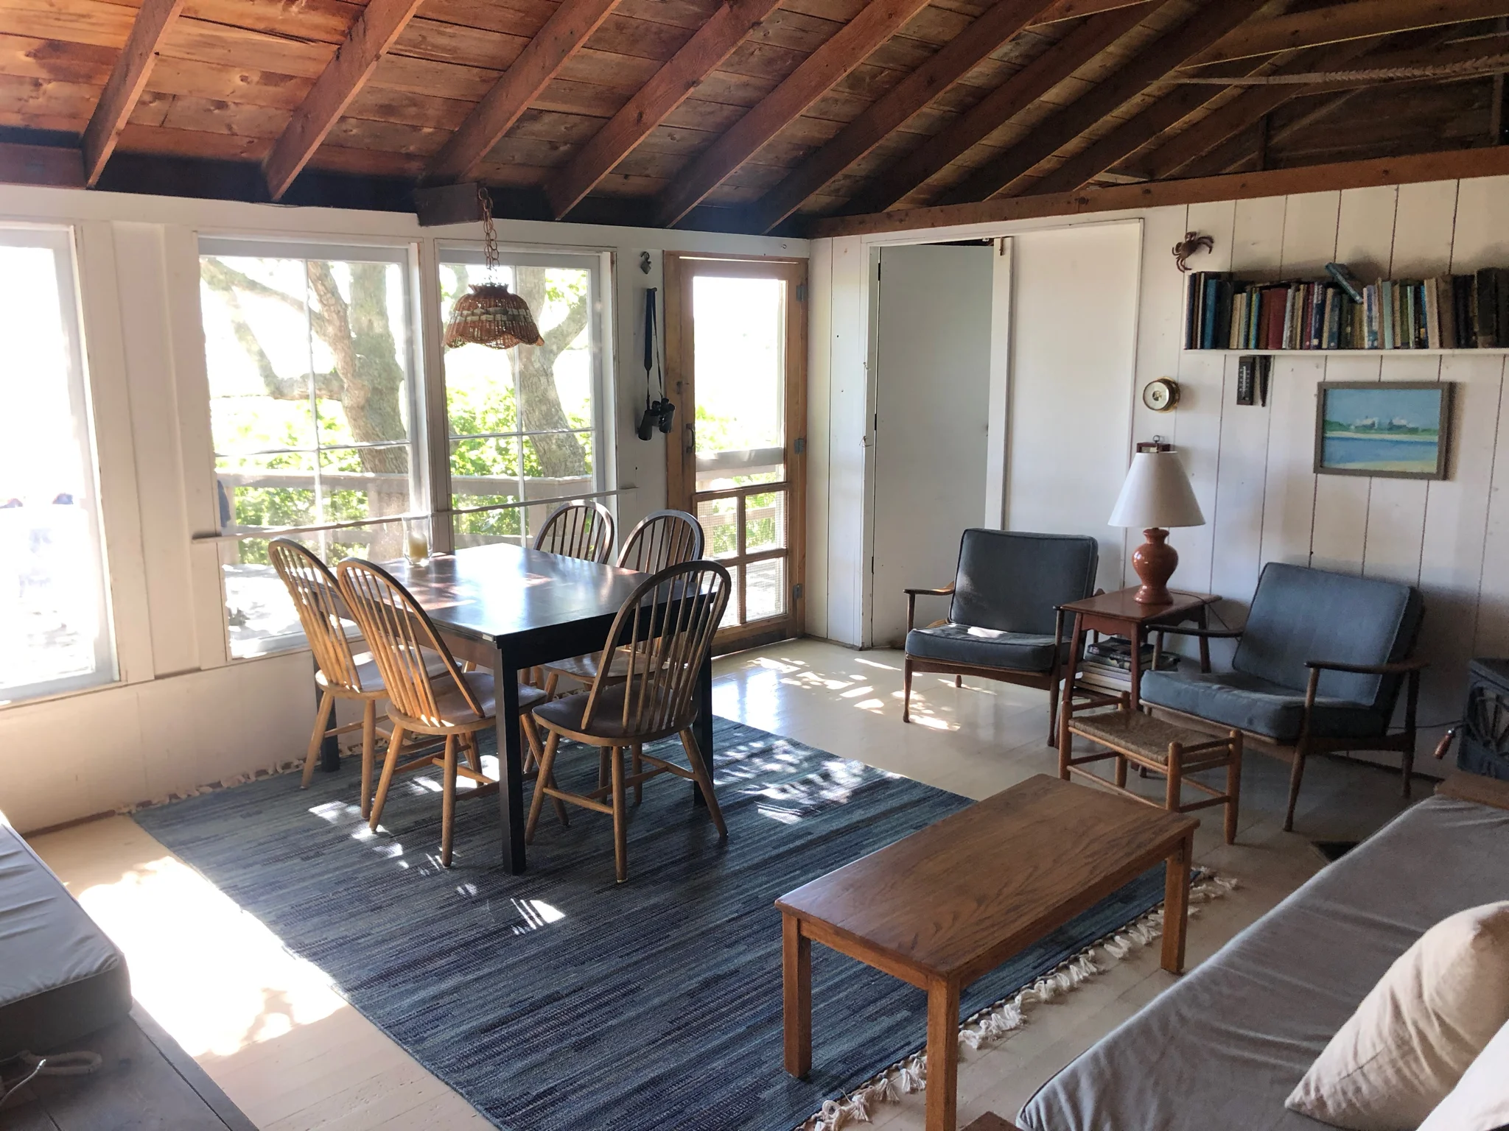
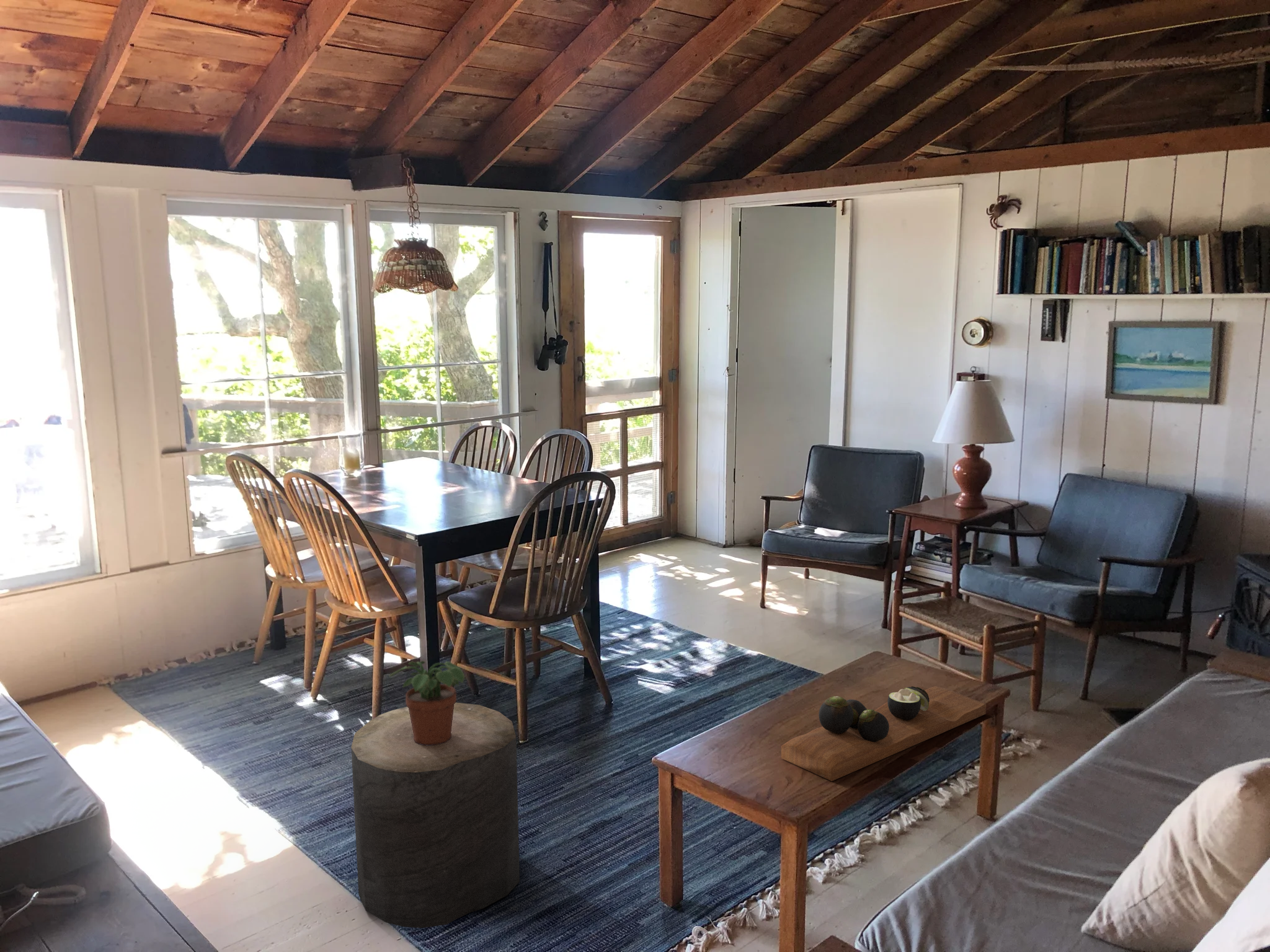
+ potted plant [389,660,465,746]
+ stool [351,702,520,928]
+ decorative tray [781,685,987,782]
